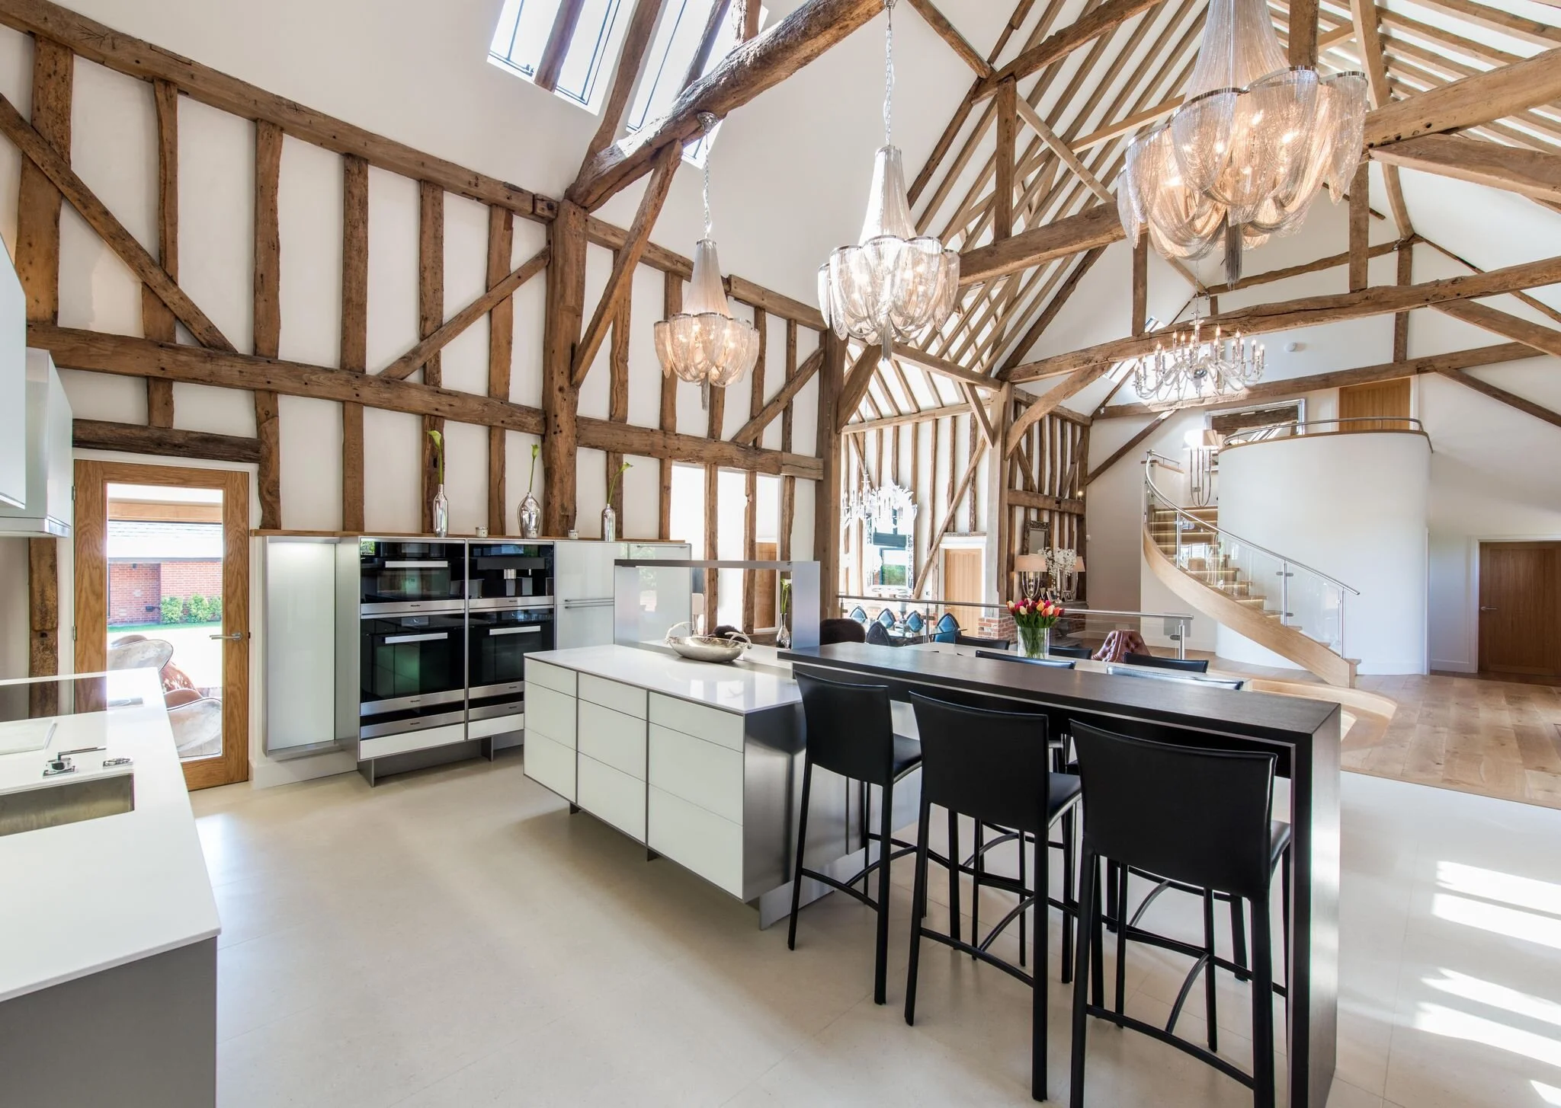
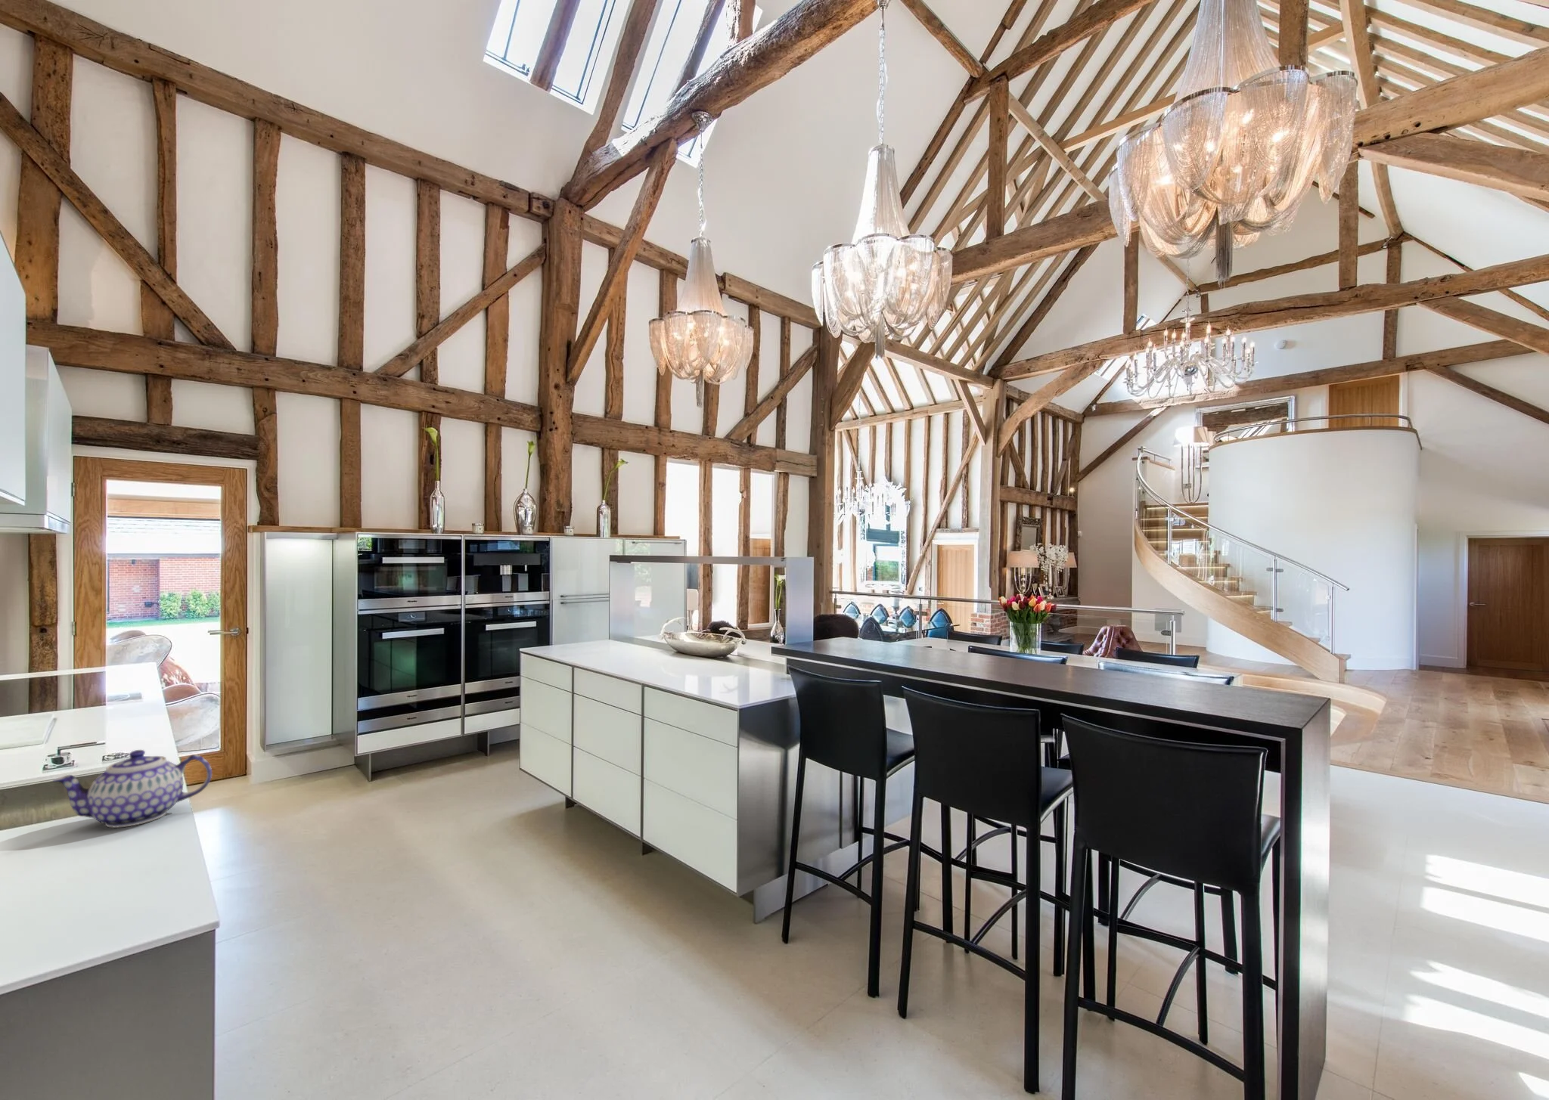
+ teapot [51,749,213,829]
